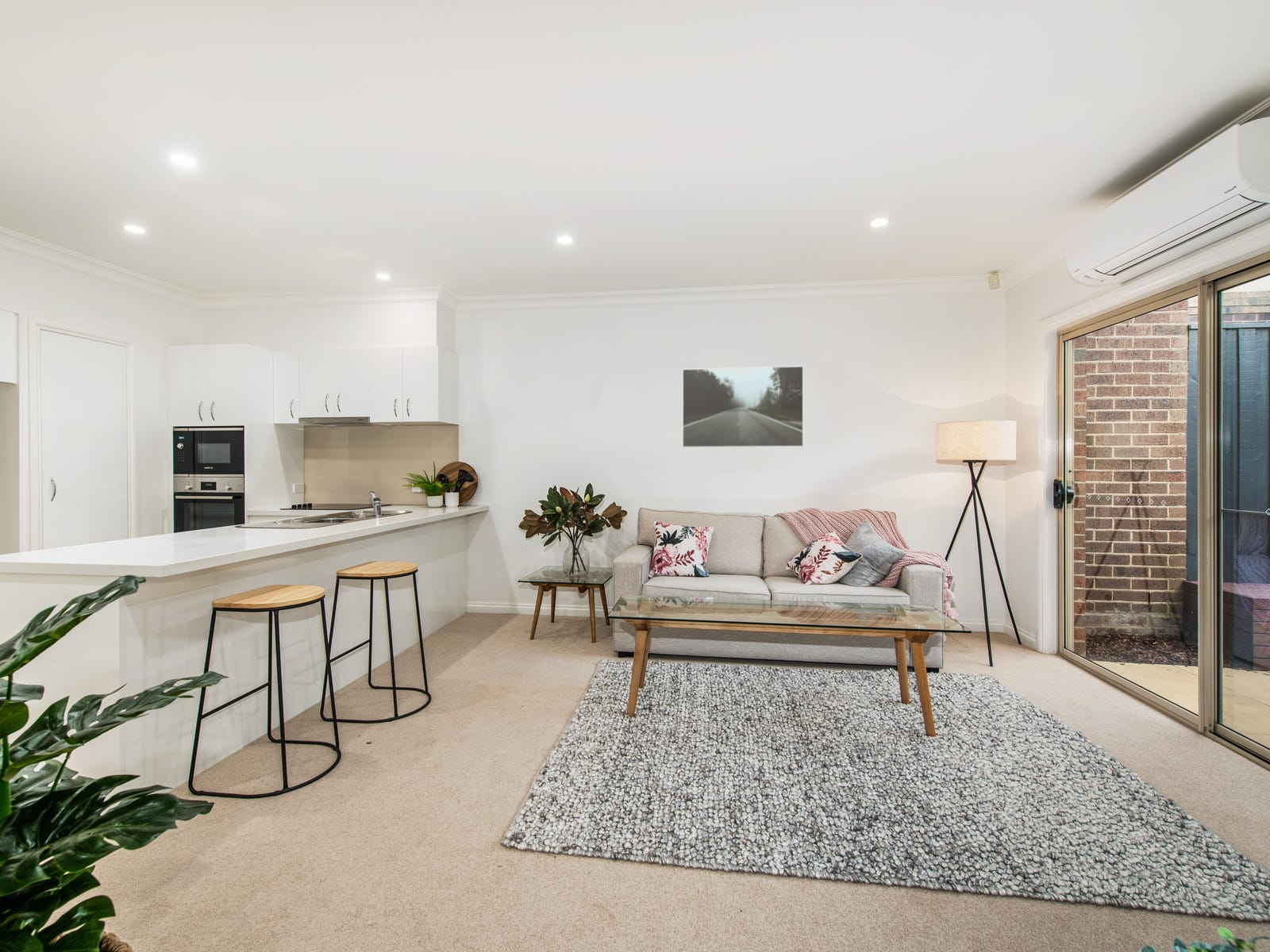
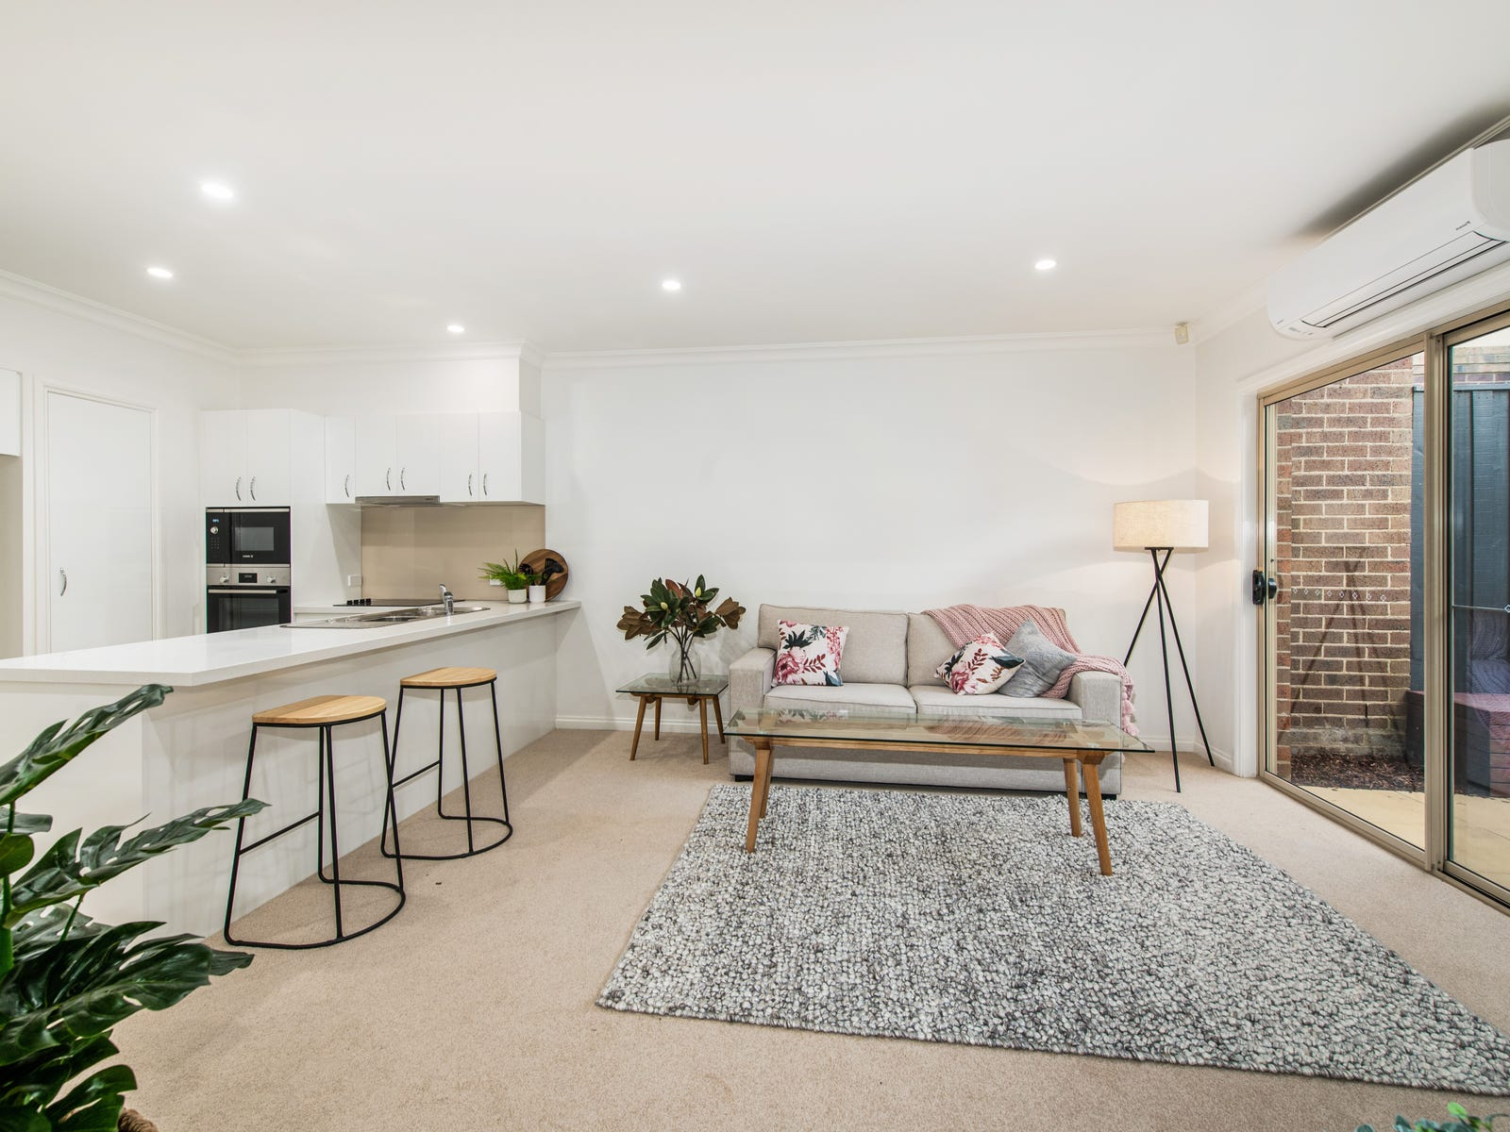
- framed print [682,365,804,448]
